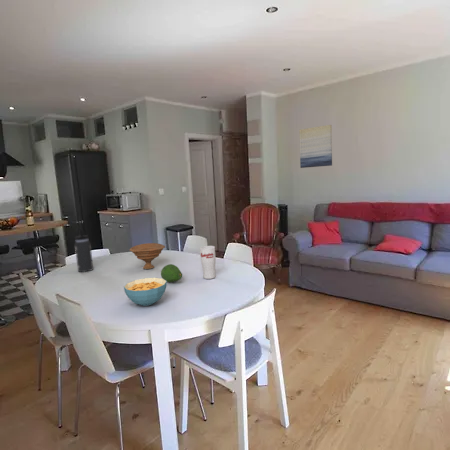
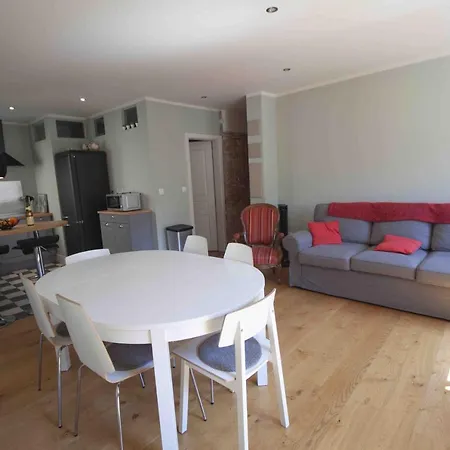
- wall art [299,124,333,169]
- fruit [160,263,183,283]
- cup [199,245,217,280]
- thermos bottle [74,228,94,273]
- cereal bowl [123,277,168,307]
- bowl [129,242,166,270]
